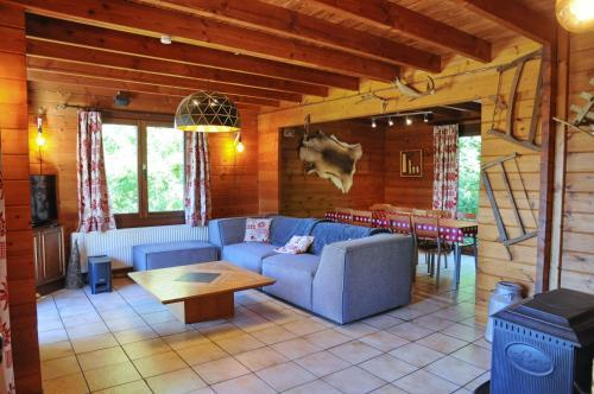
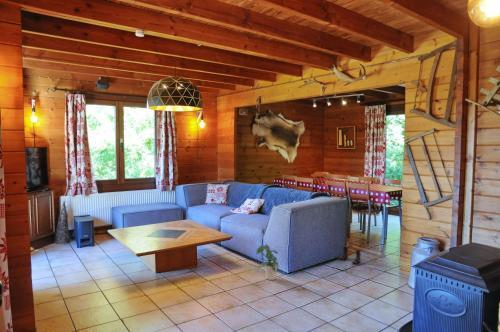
+ potted plant [256,243,280,281]
+ boots [338,246,362,265]
